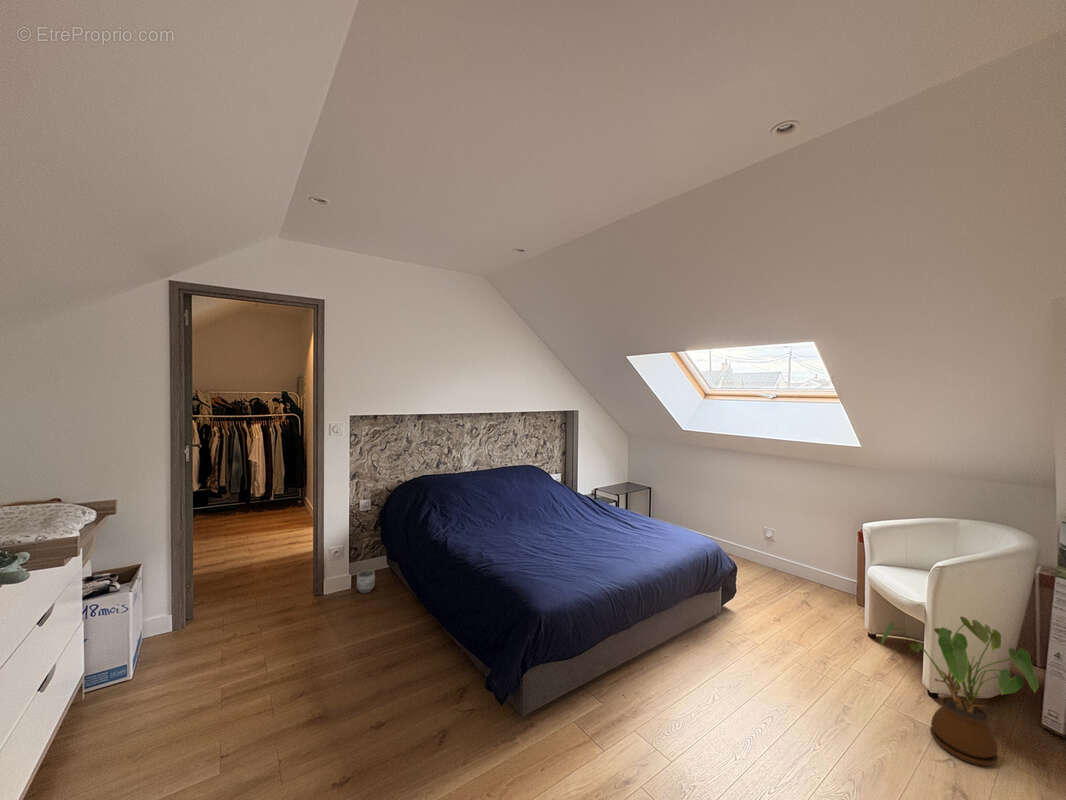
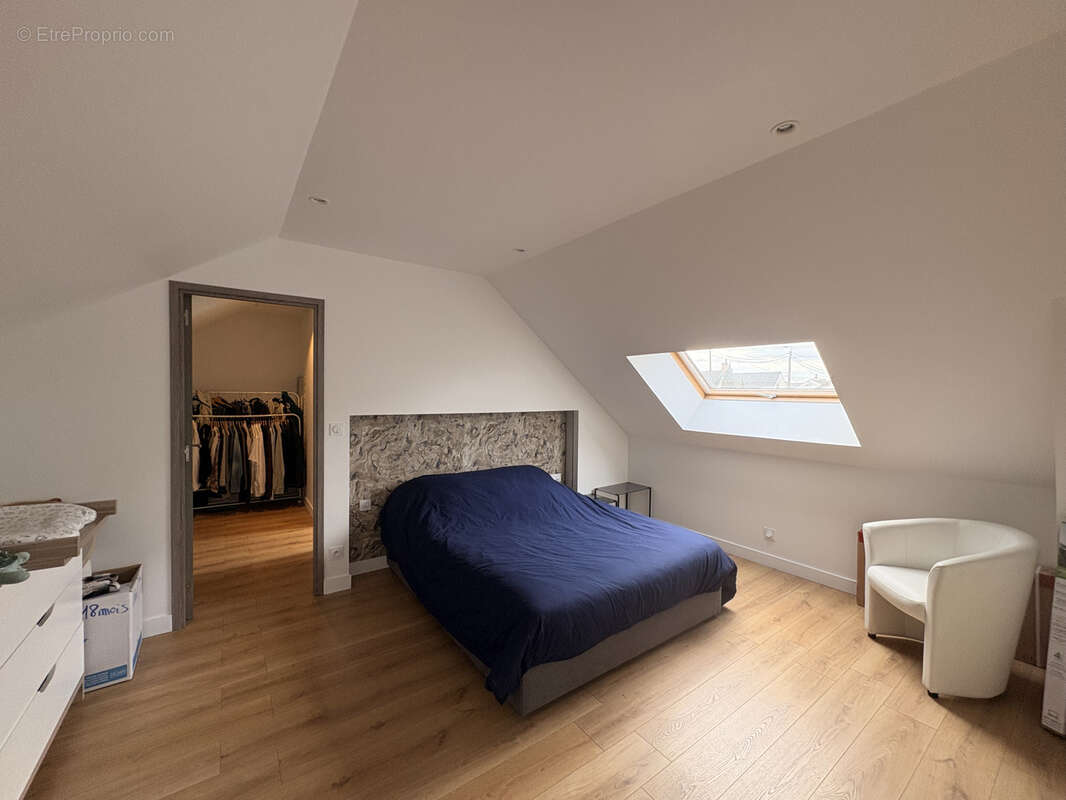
- house plant [880,615,1040,767]
- planter [356,569,376,594]
